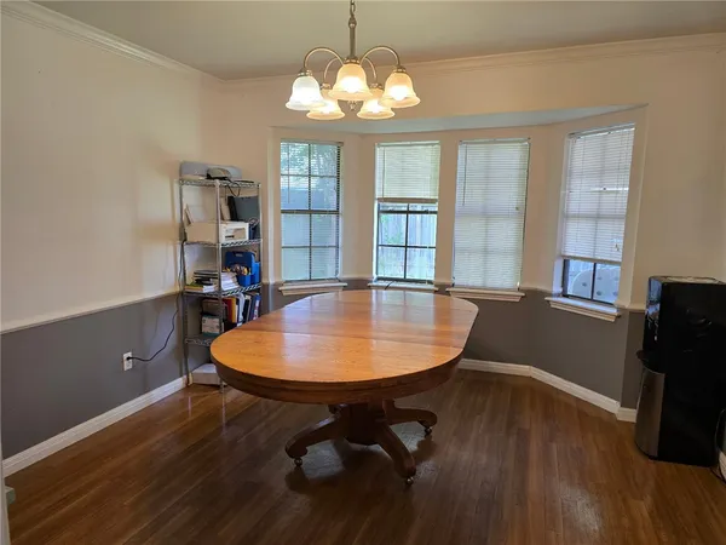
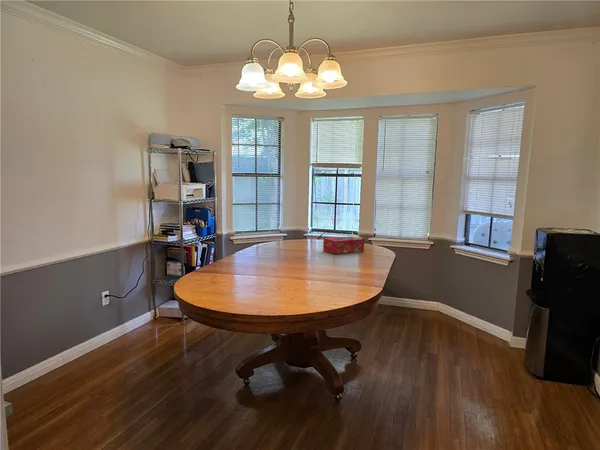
+ tissue box [322,236,365,255]
